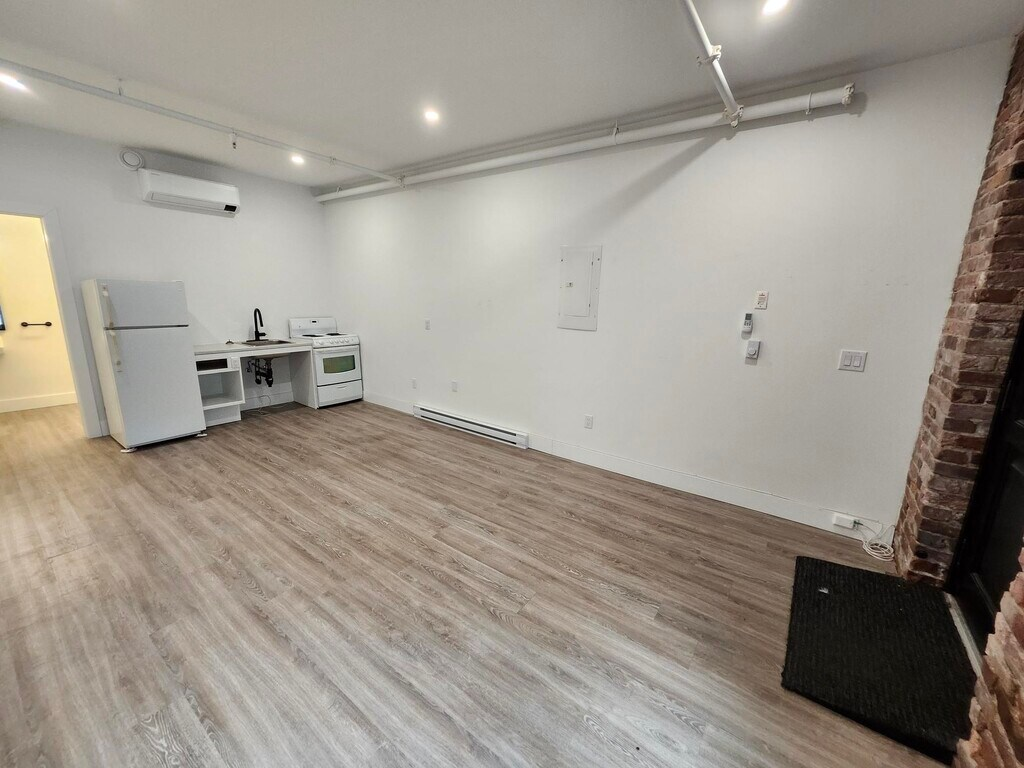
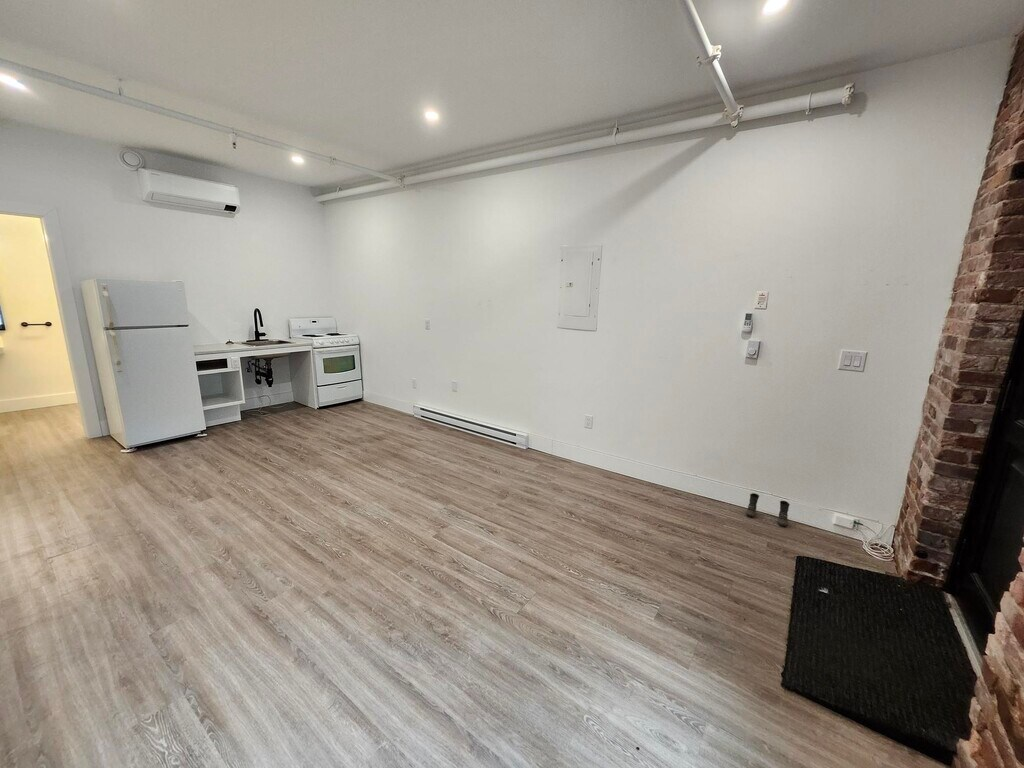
+ boots [745,492,791,527]
